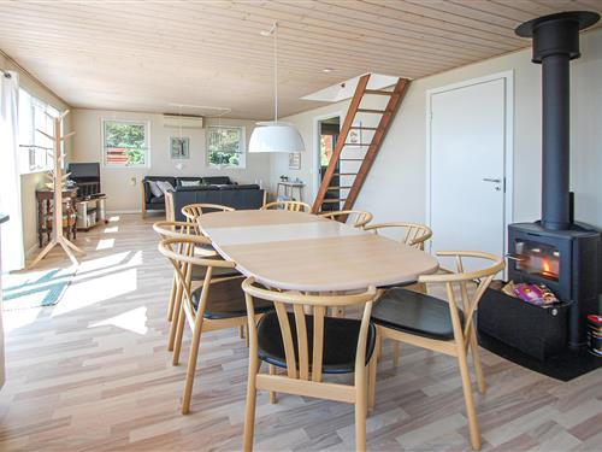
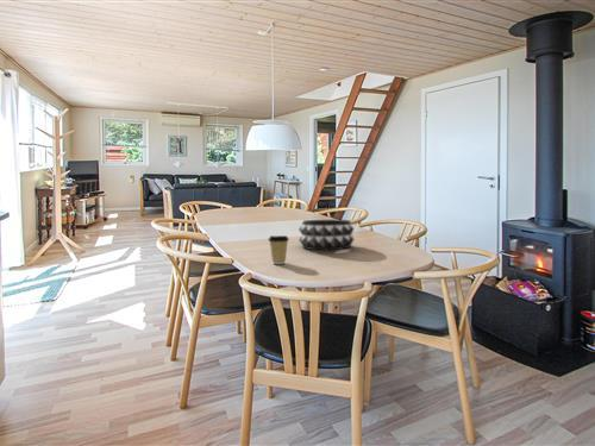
+ decorative bowl [298,219,356,251]
+ coffee cup [268,234,290,265]
